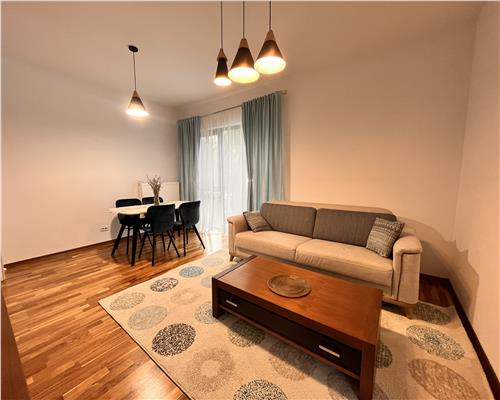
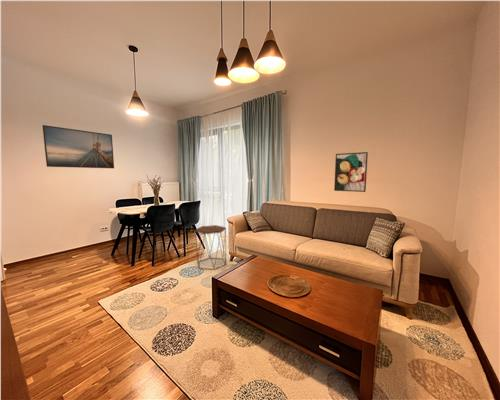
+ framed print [41,124,115,169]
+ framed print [333,151,369,193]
+ side table [194,224,227,271]
